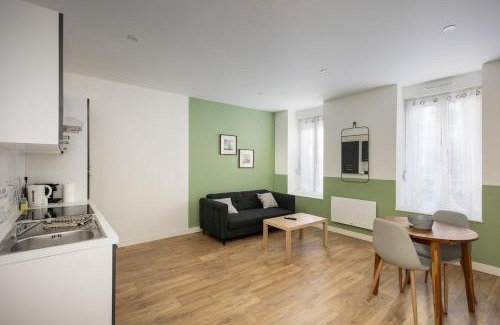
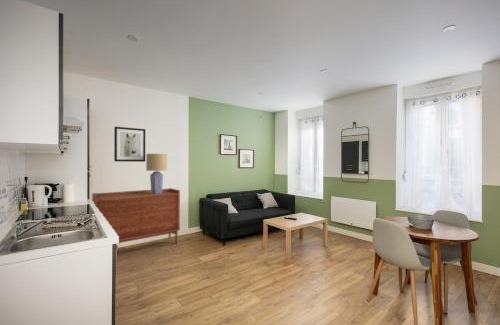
+ sideboard [91,187,181,244]
+ lamp [145,152,168,194]
+ wall art [113,126,146,163]
